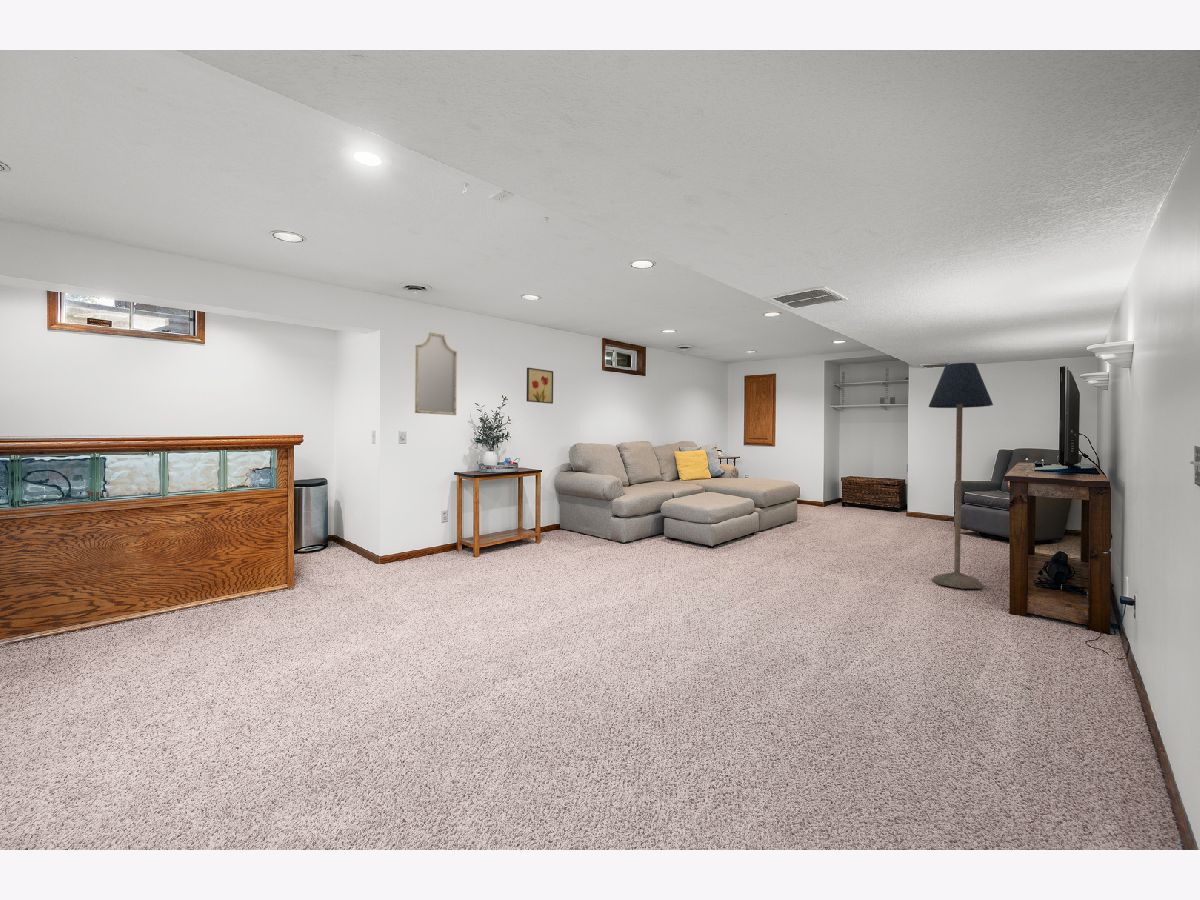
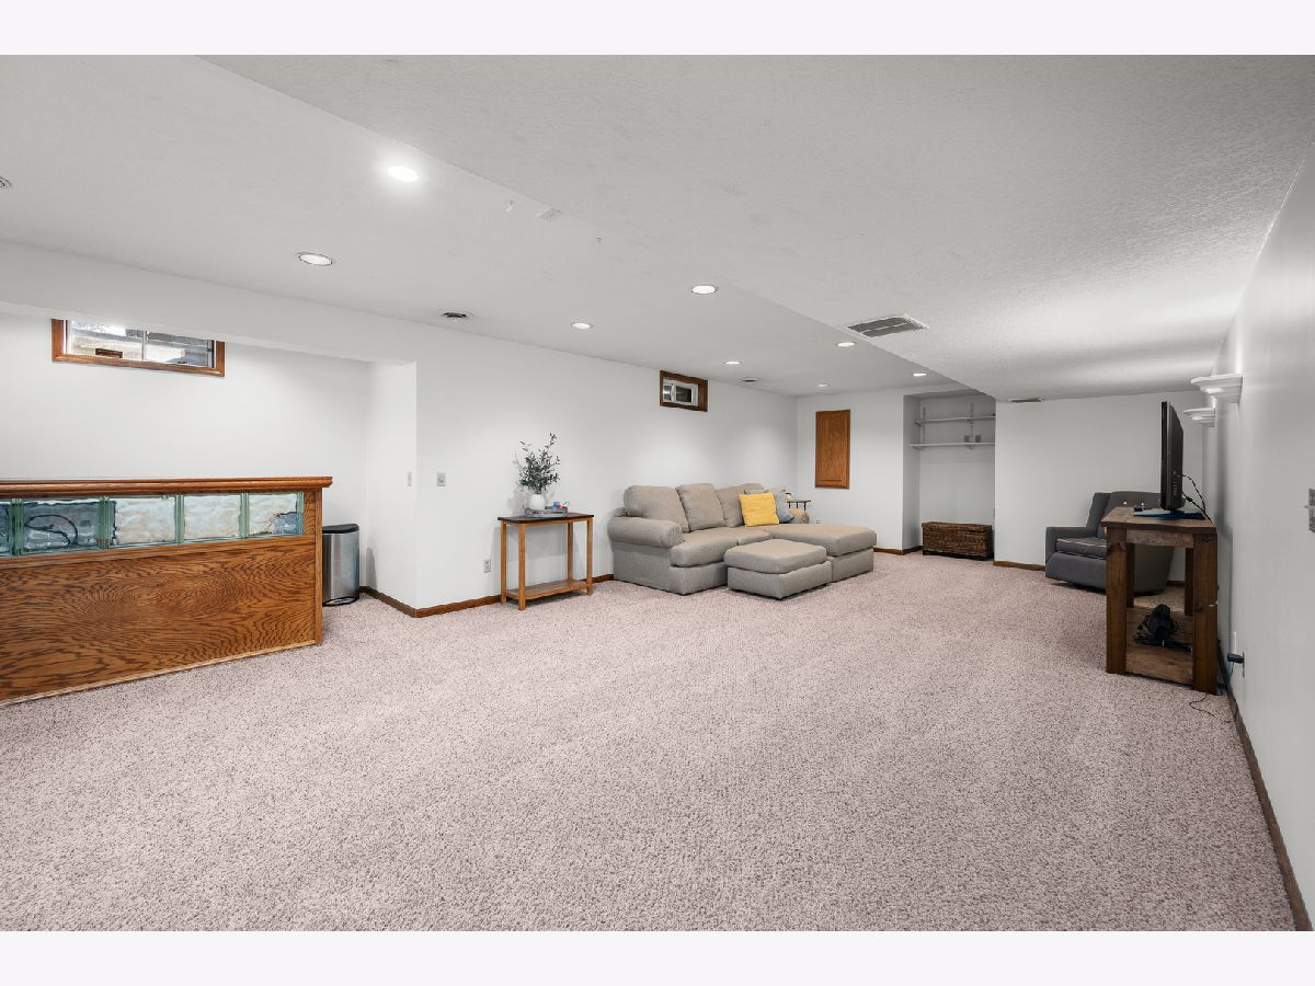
- wall art [526,367,554,405]
- floor lamp [928,362,994,590]
- home mirror [414,331,458,416]
